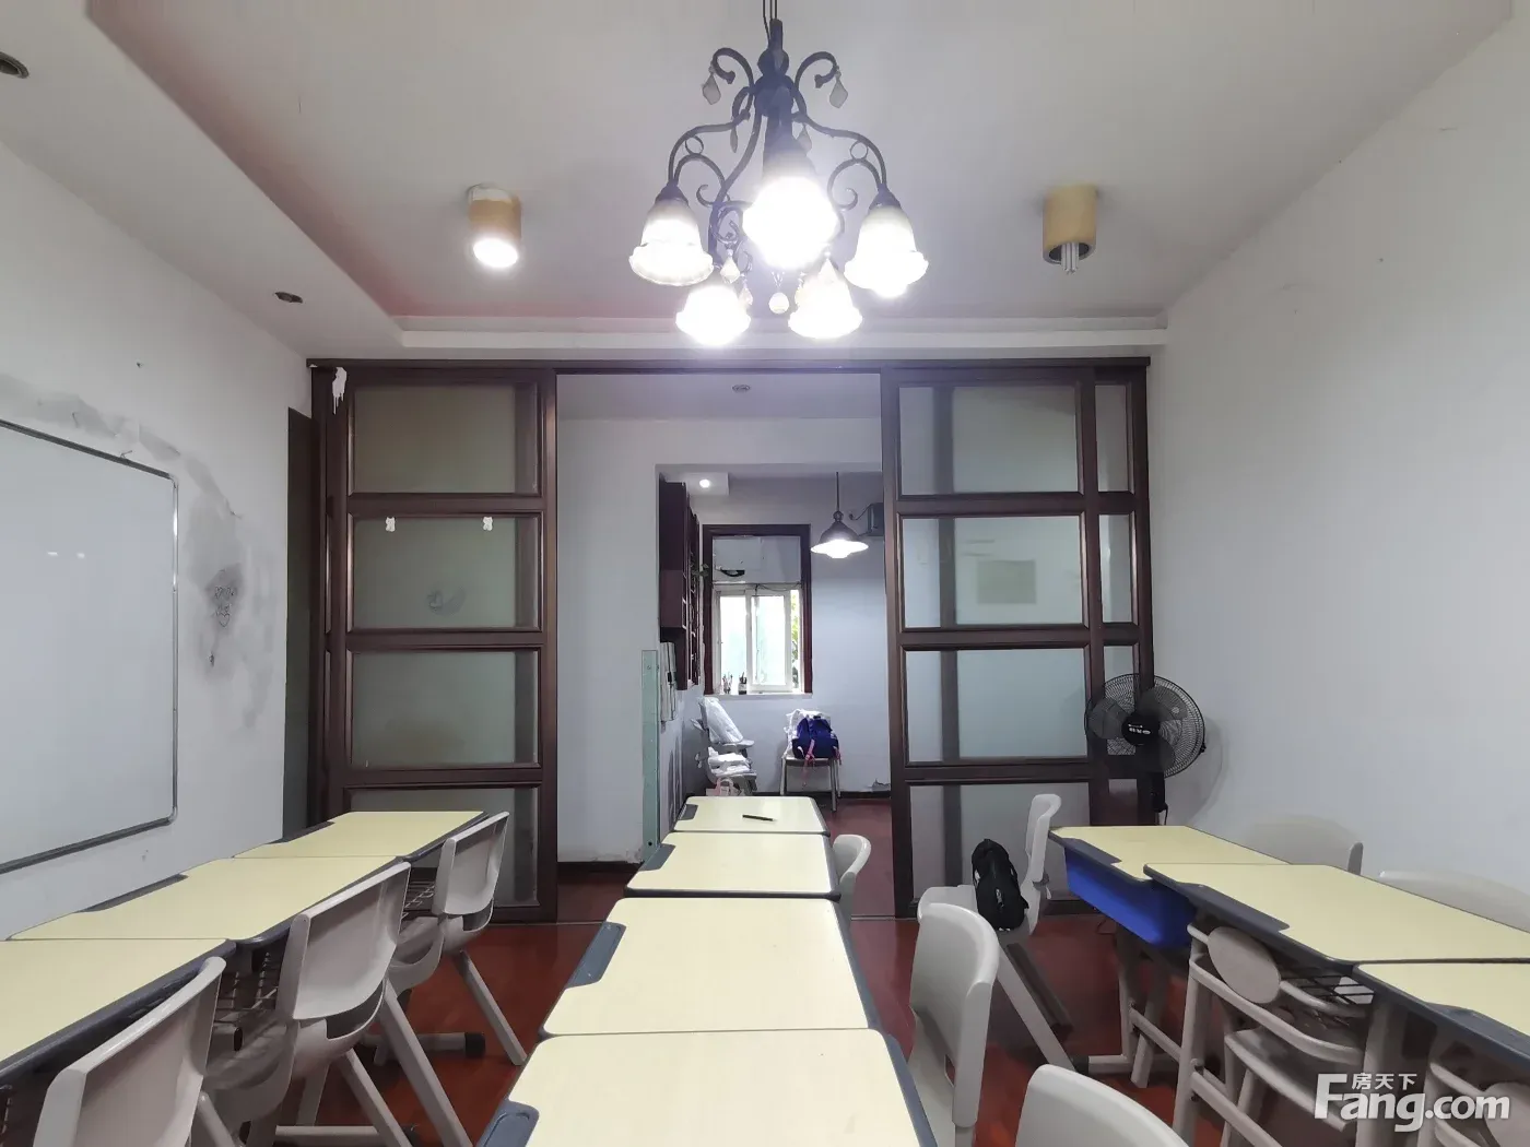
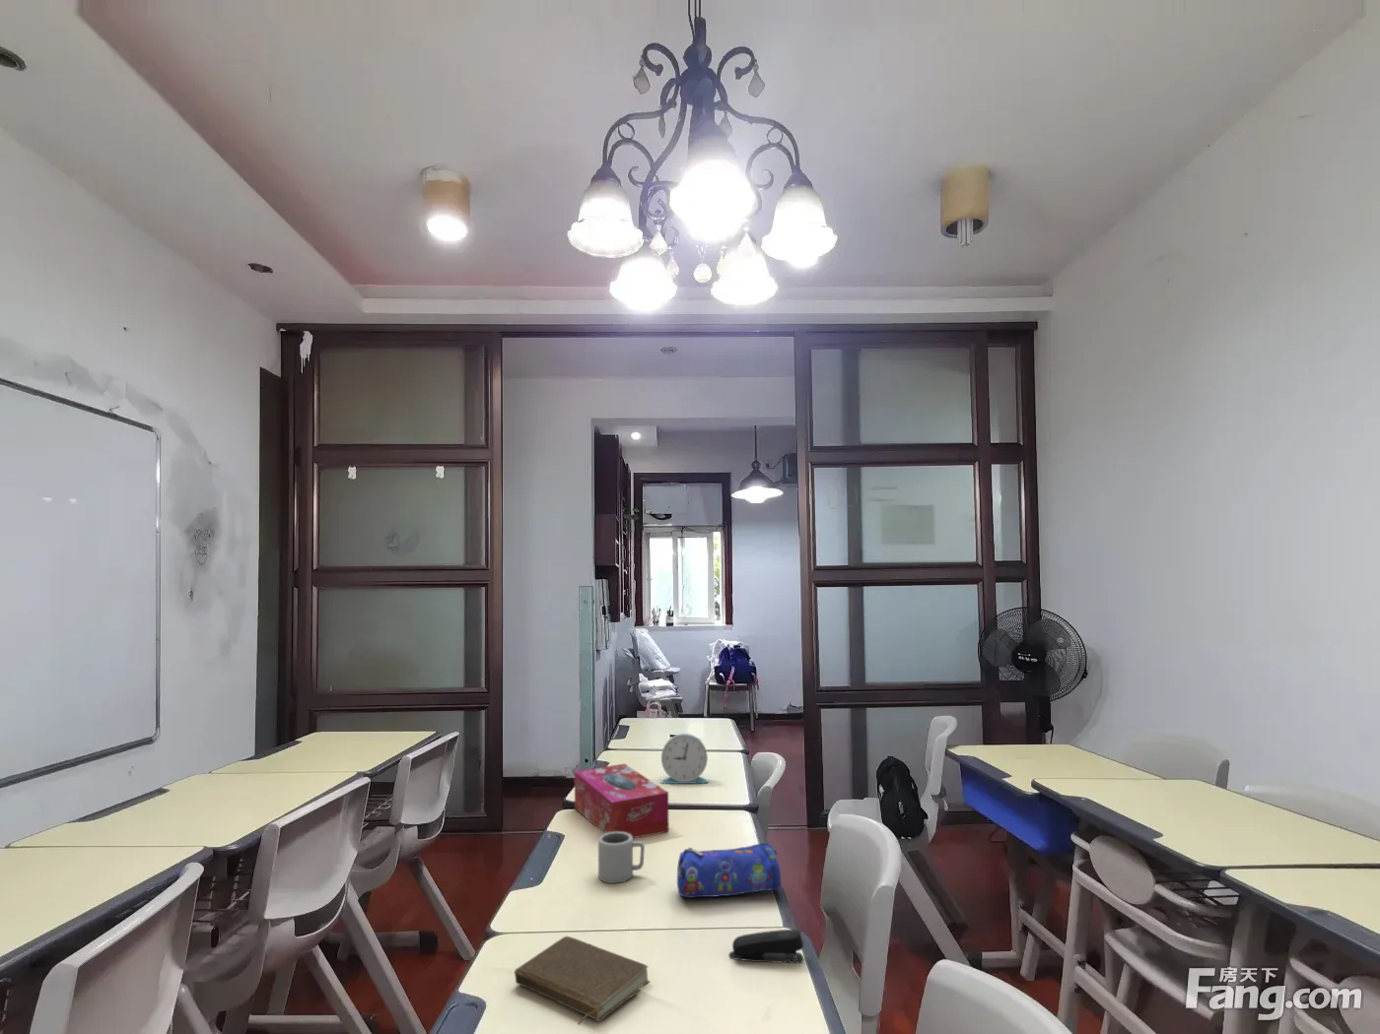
+ cup [598,832,645,884]
+ pencil case [676,842,781,899]
+ alarm clock [661,733,708,785]
+ stapler [727,929,804,964]
+ book [514,935,651,1026]
+ tissue box [574,764,670,838]
